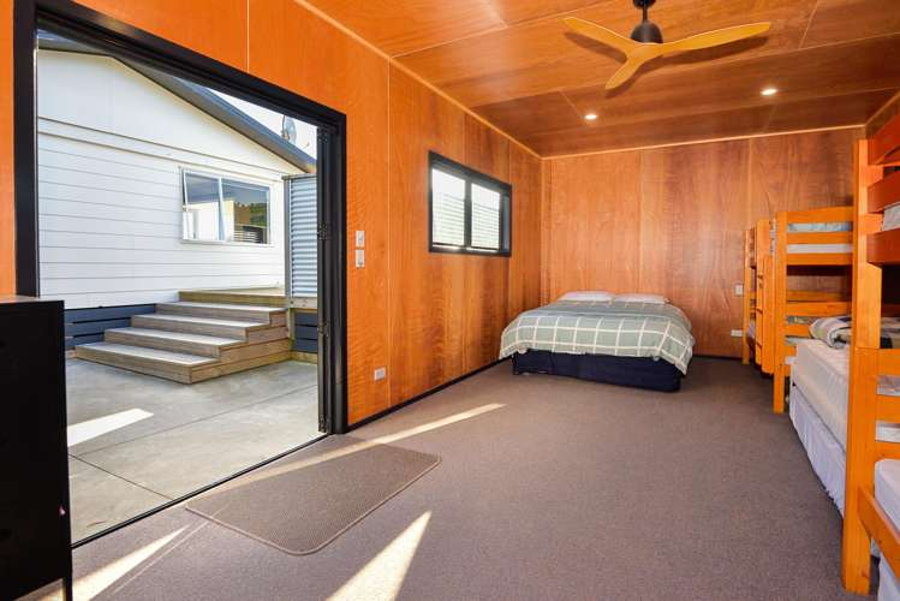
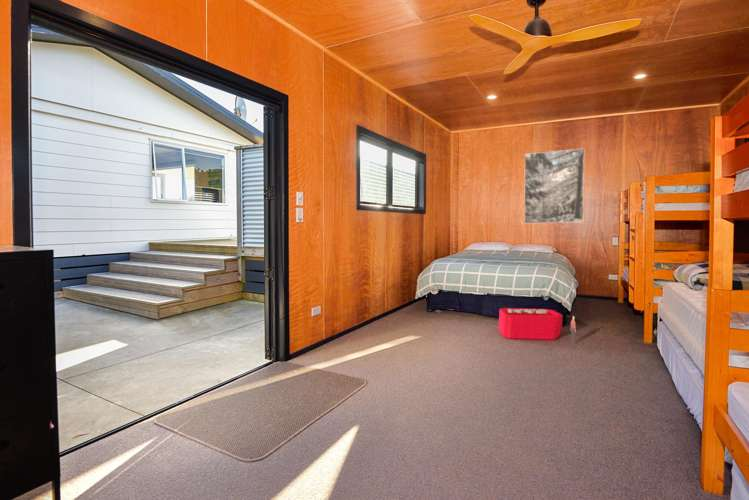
+ storage bin [497,307,577,343]
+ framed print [523,147,585,224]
